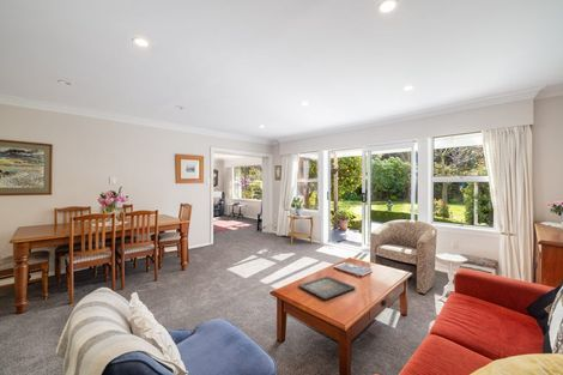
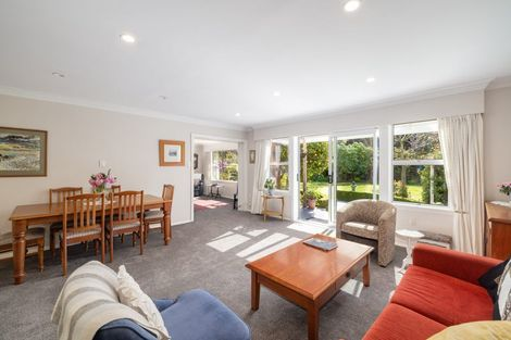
- icon panel [297,274,357,301]
